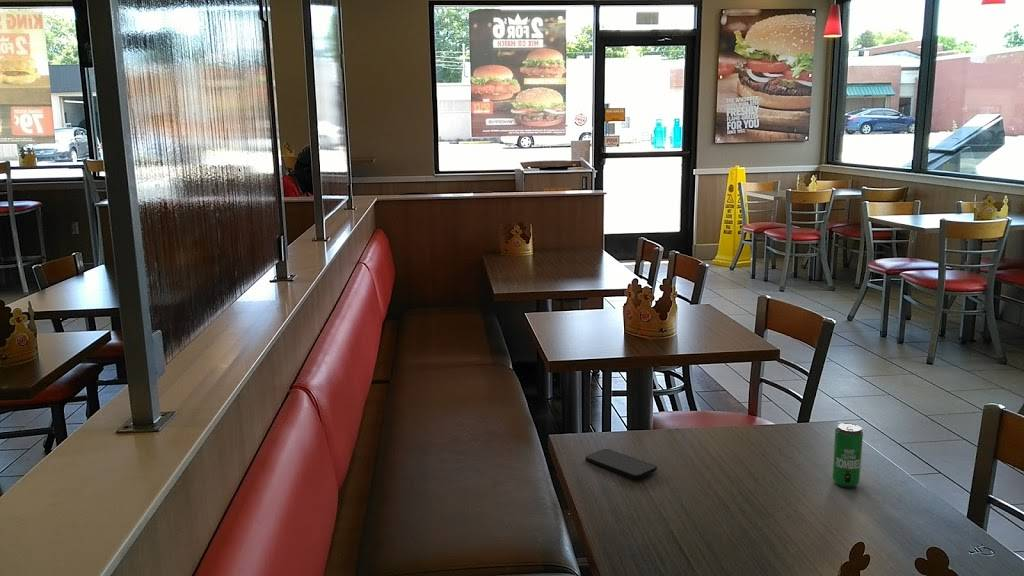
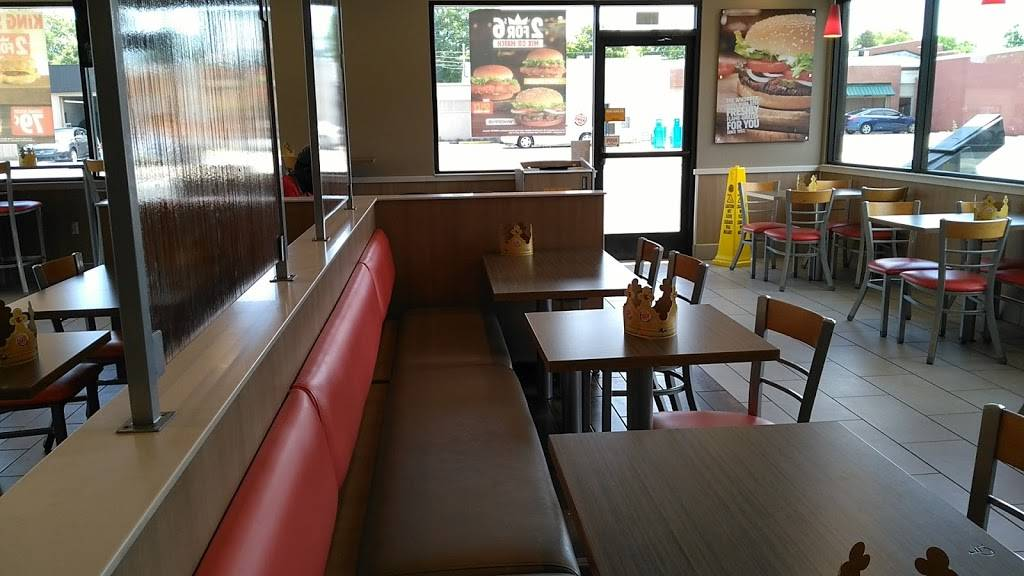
- smartphone [585,448,658,480]
- beverage can [831,422,864,488]
